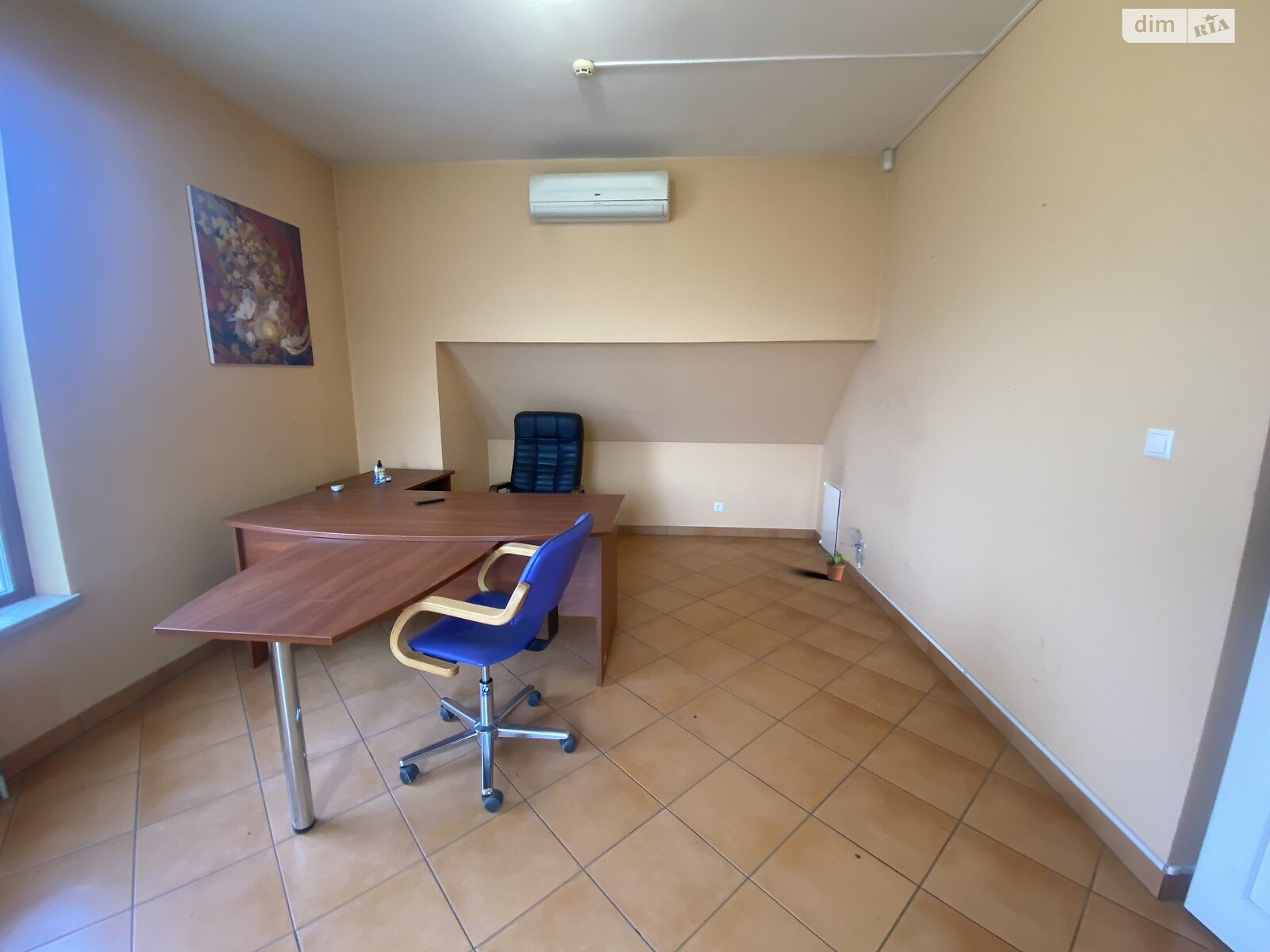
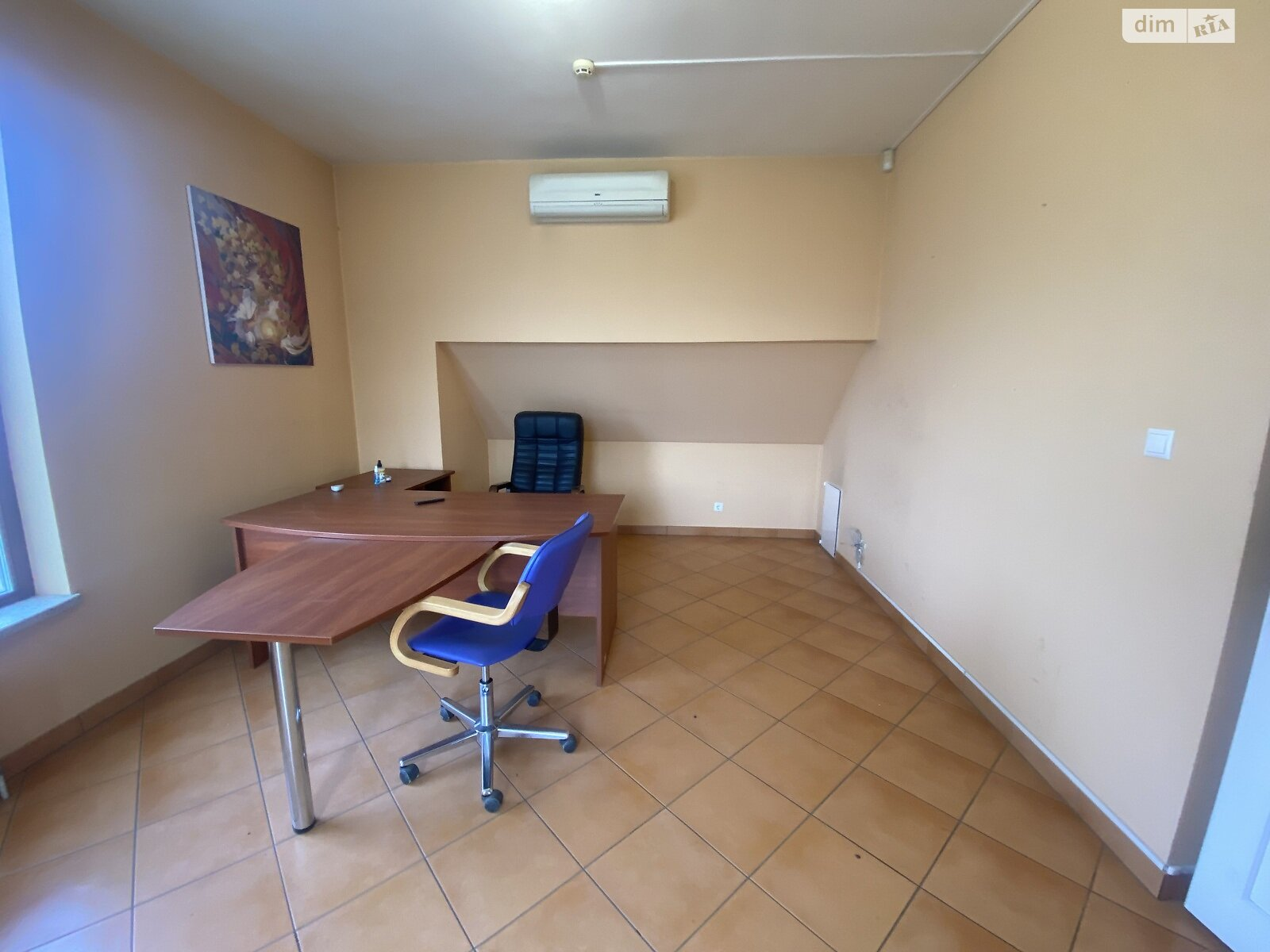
- potted plant [820,551,851,582]
